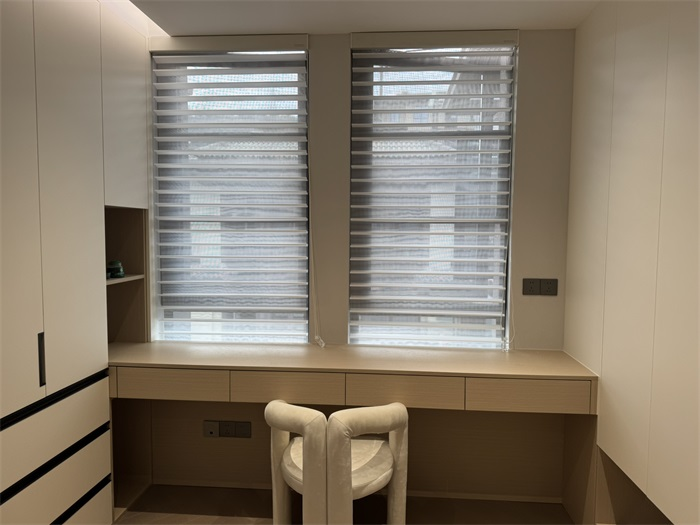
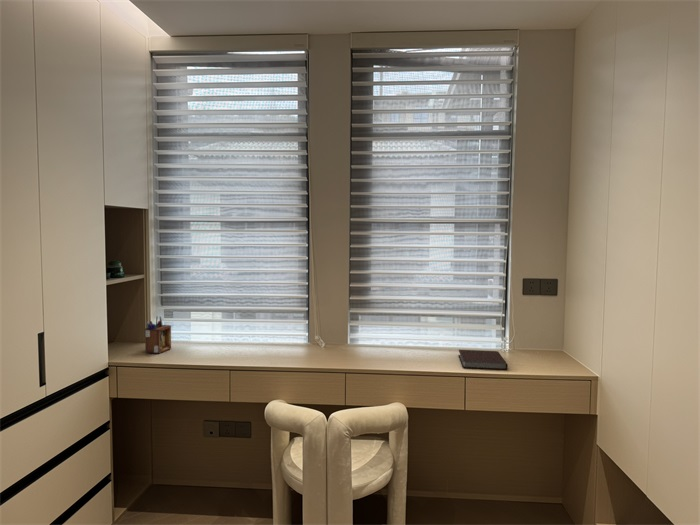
+ notebook [457,349,509,371]
+ desk organizer [144,316,172,355]
